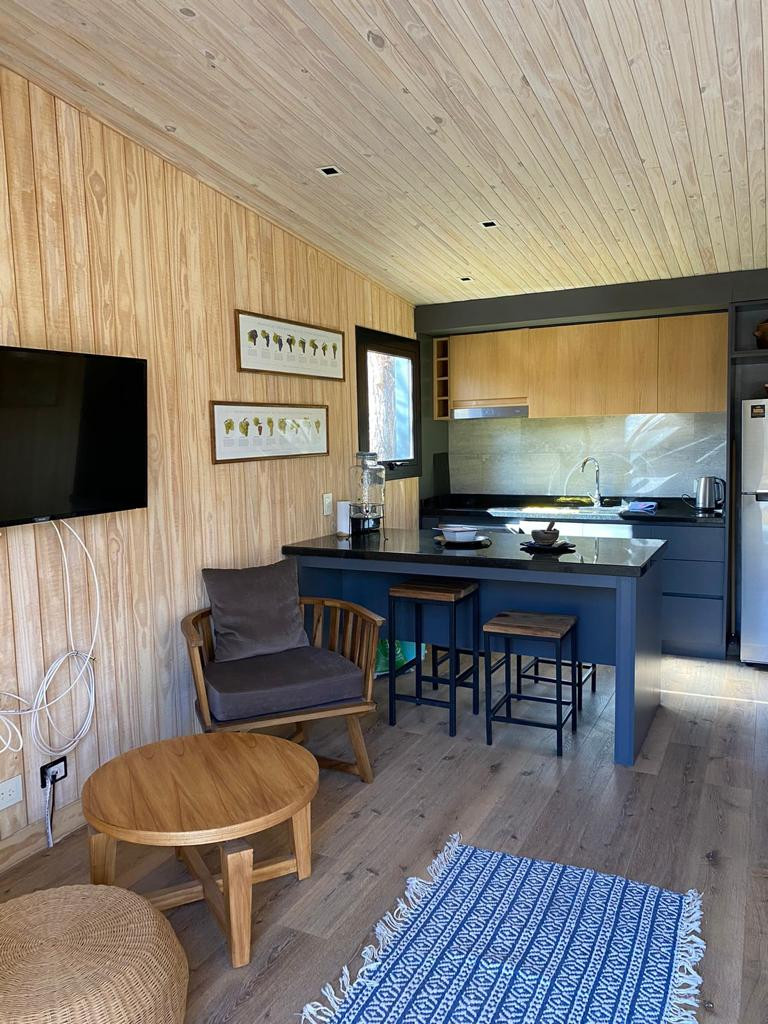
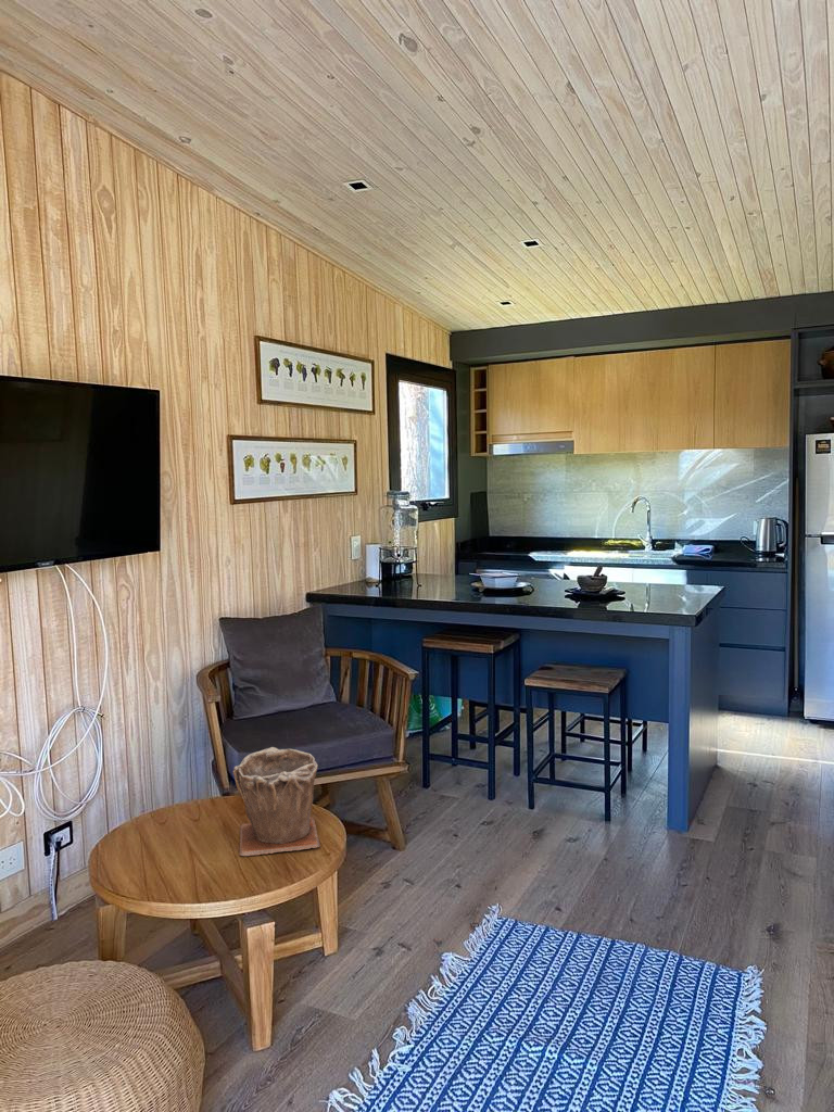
+ plant pot [231,746,321,857]
